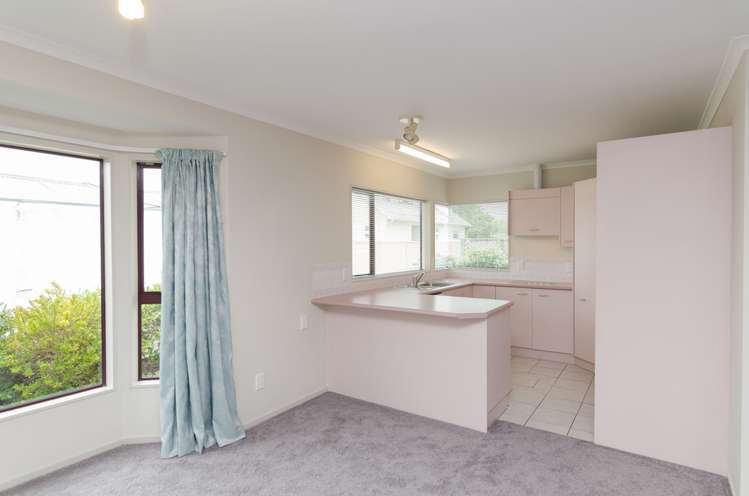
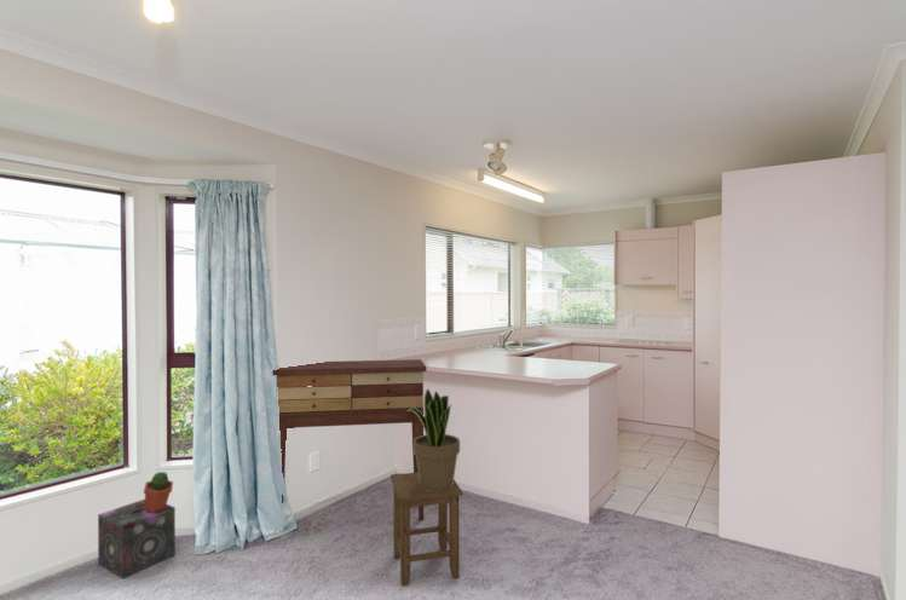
+ stool [389,472,463,587]
+ succulent plant [143,471,174,513]
+ speaker [97,498,177,579]
+ potted plant [408,388,461,492]
+ console table [271,358,427,521]
